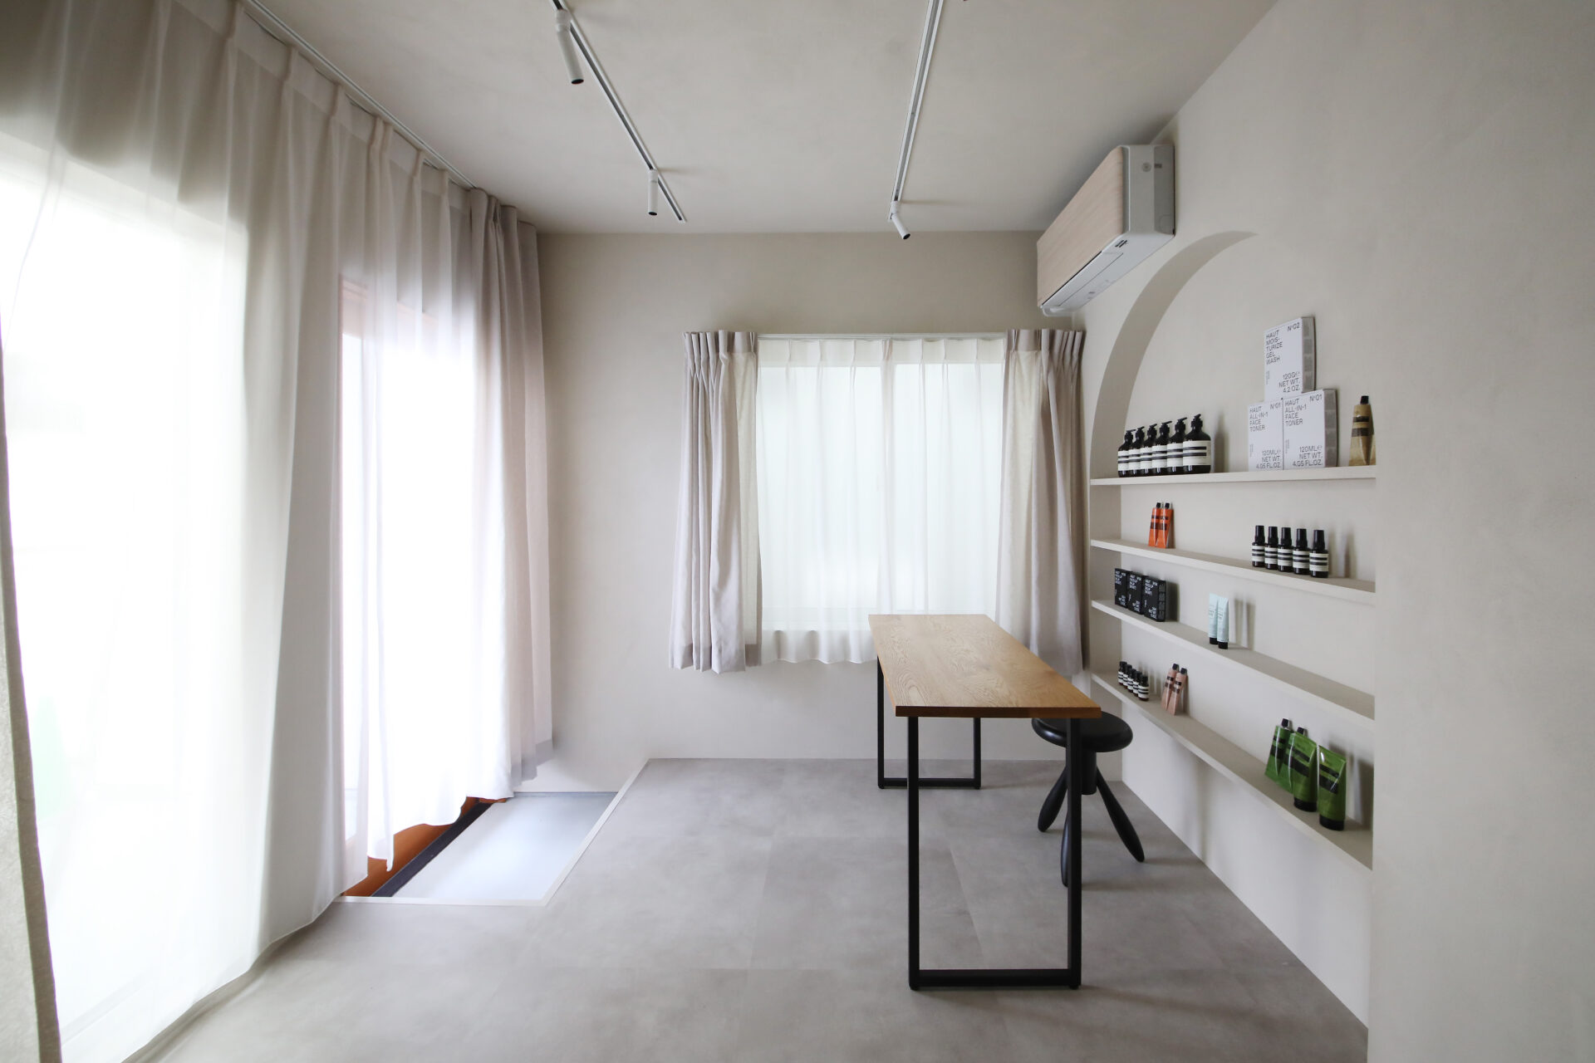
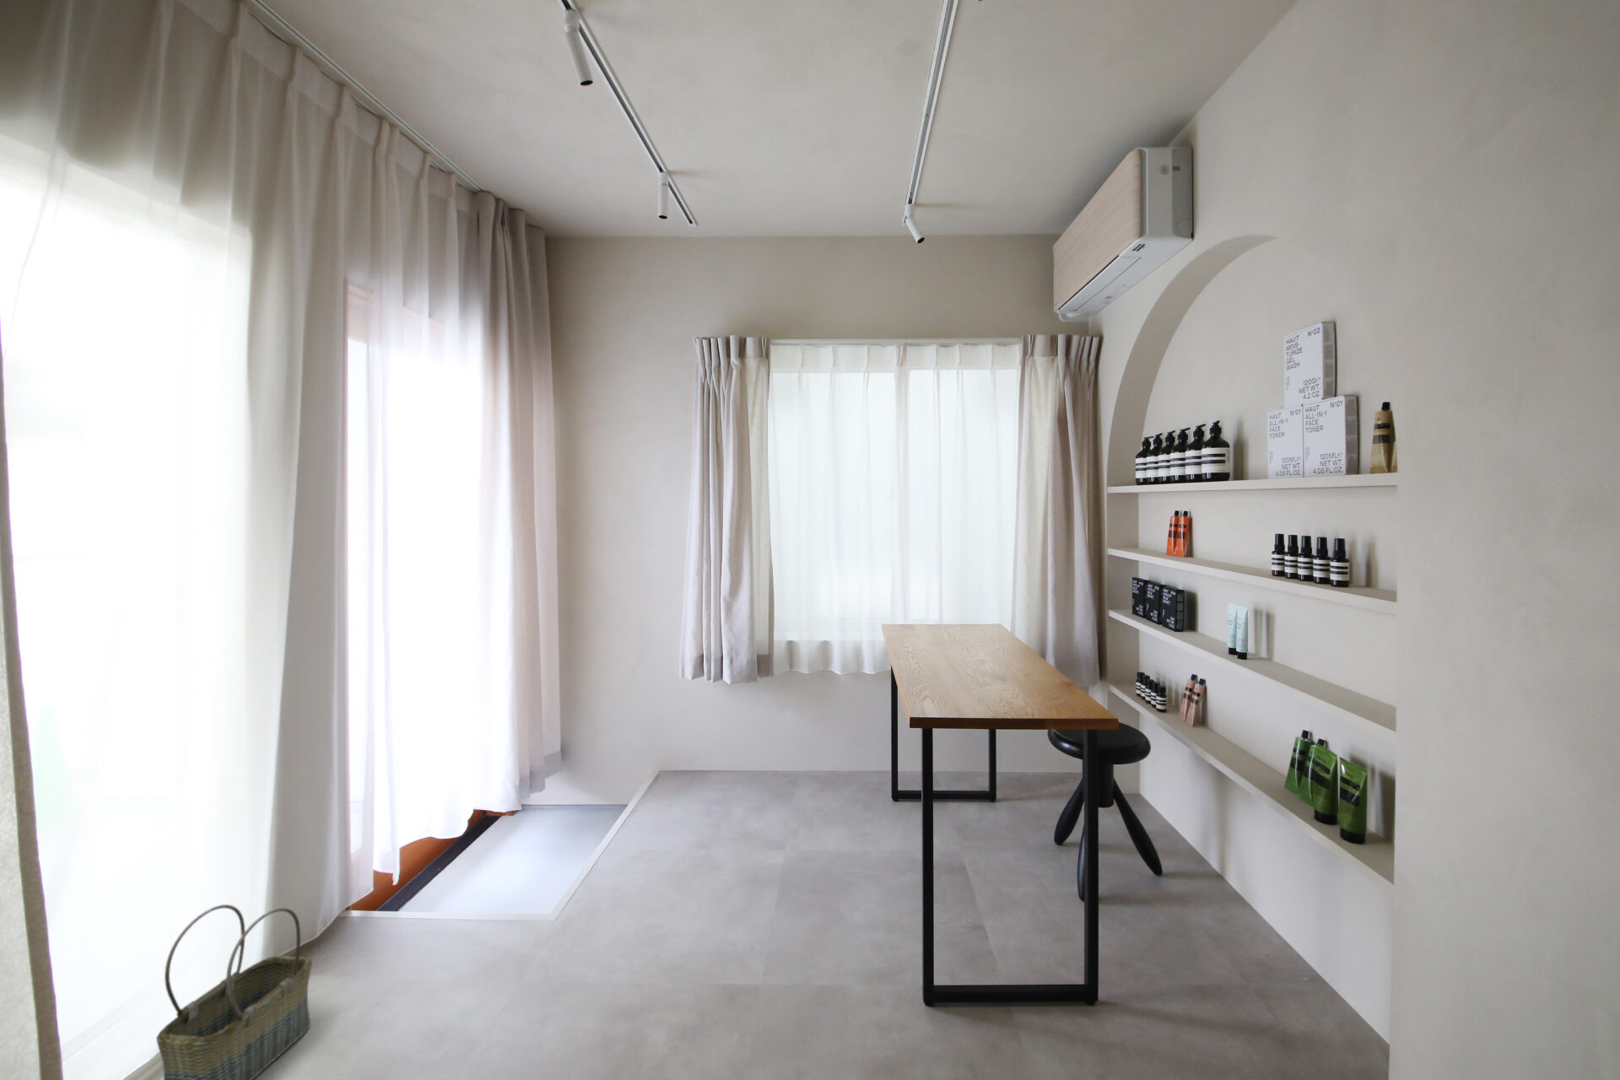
+ basket [155,904,313,1080]
